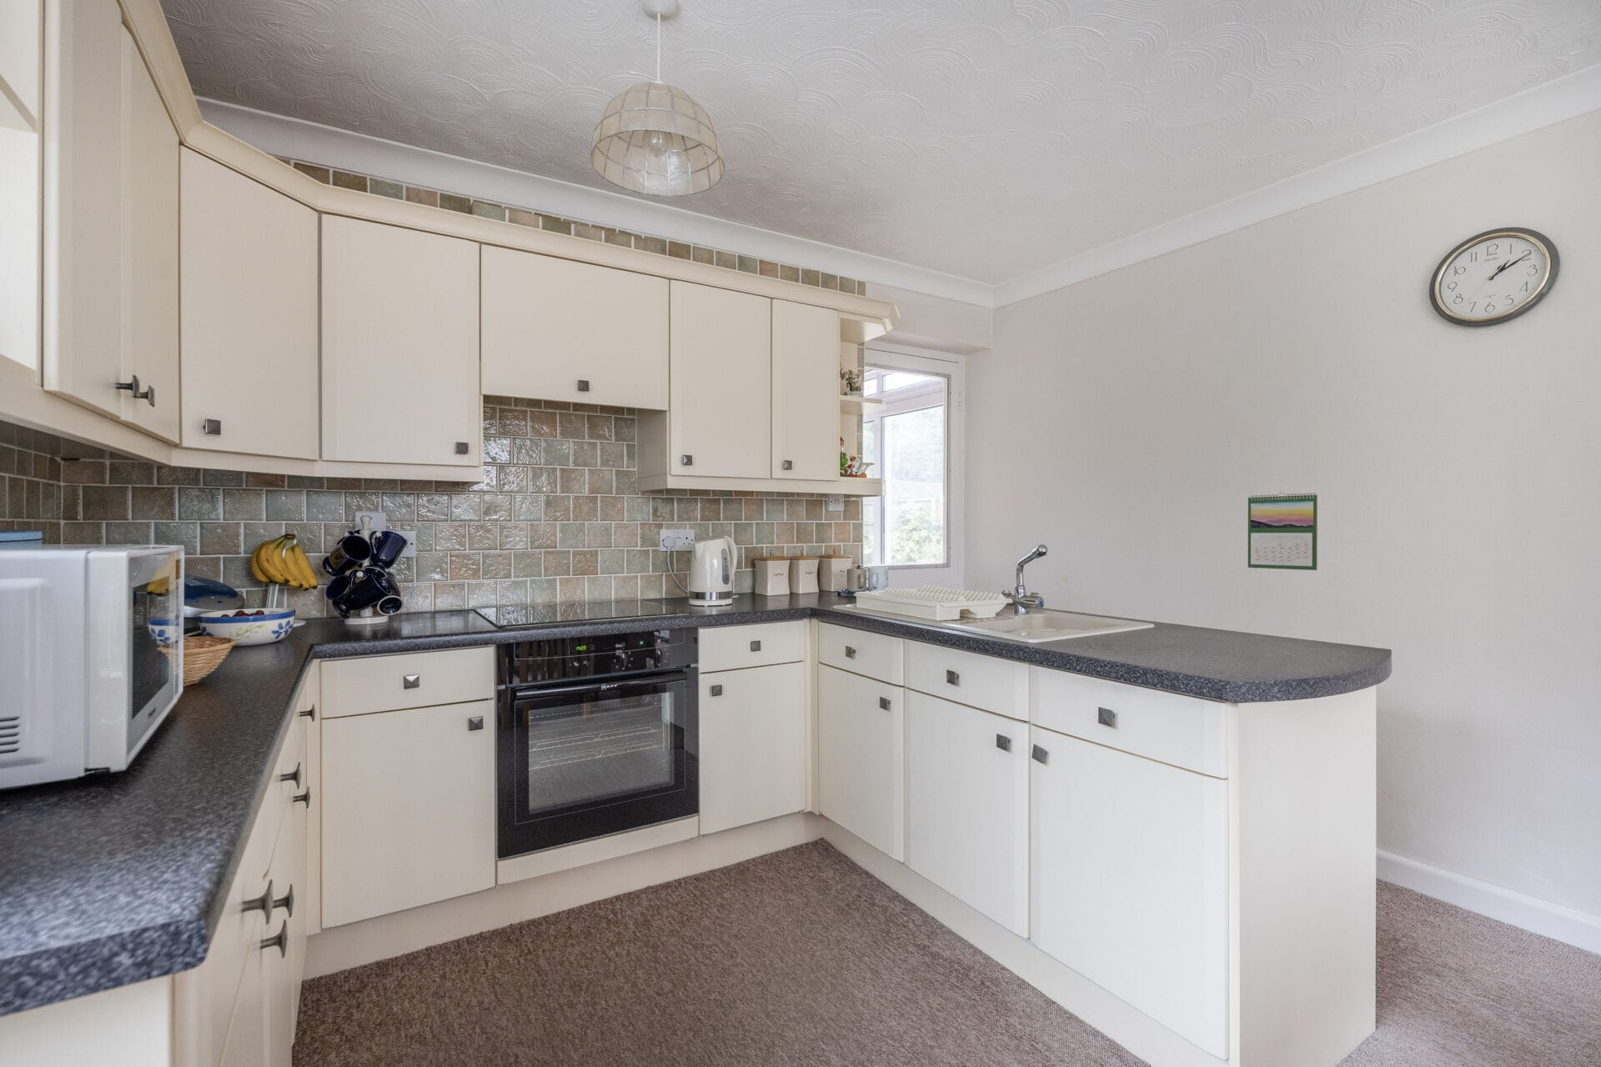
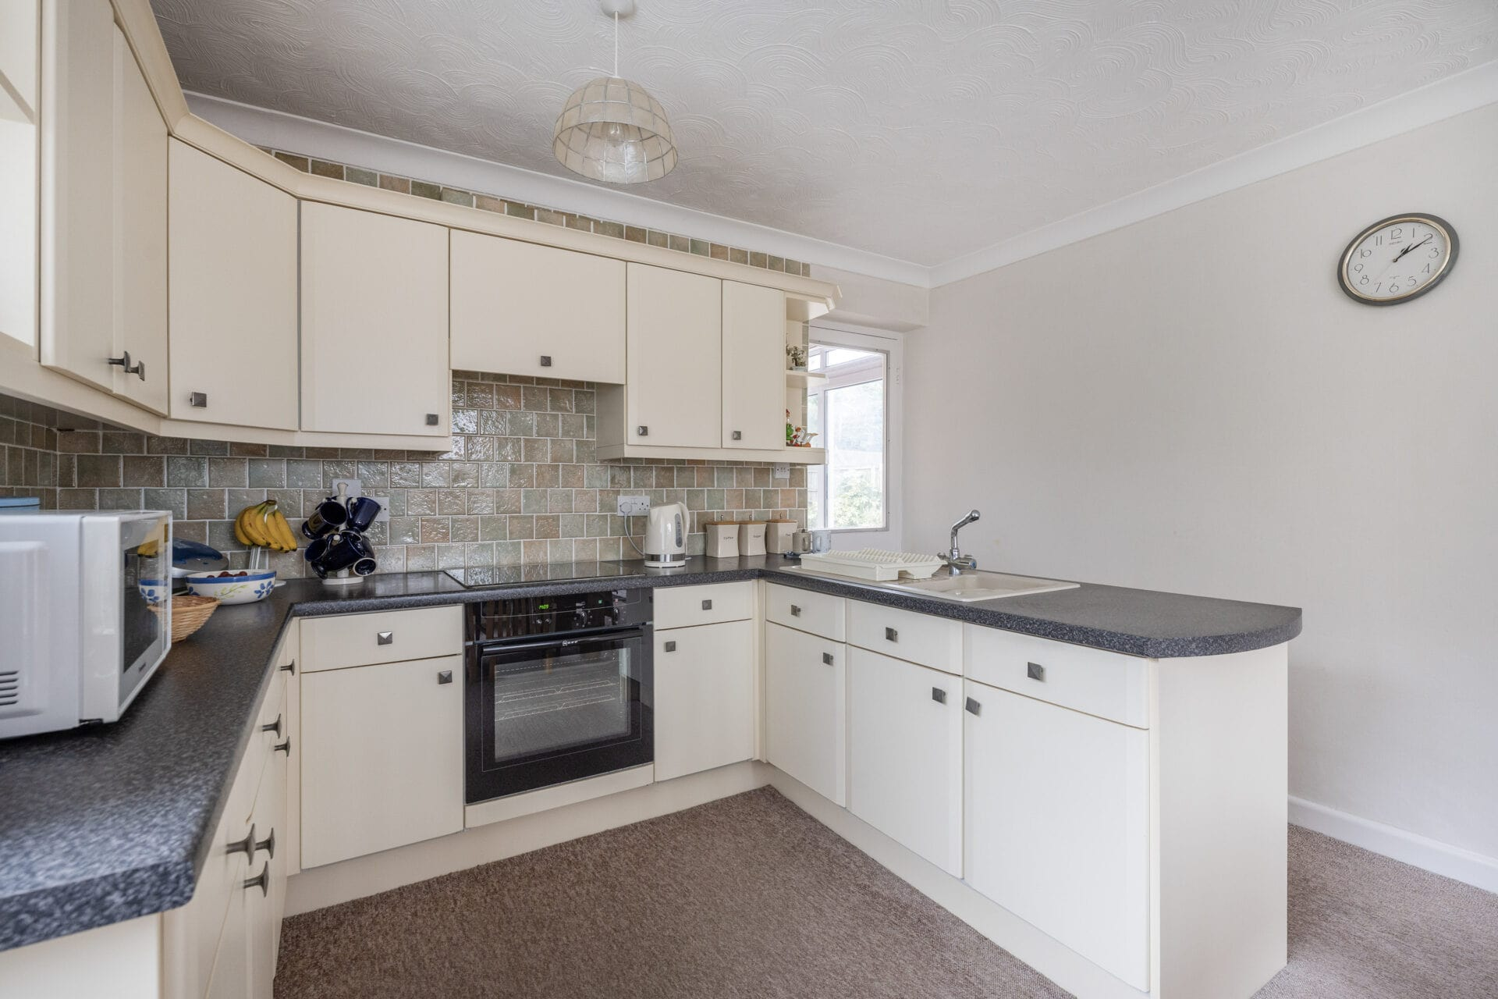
- calendar [1247,492,1319,570]
